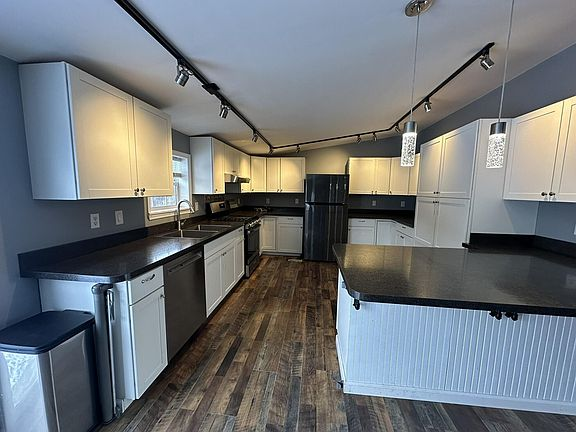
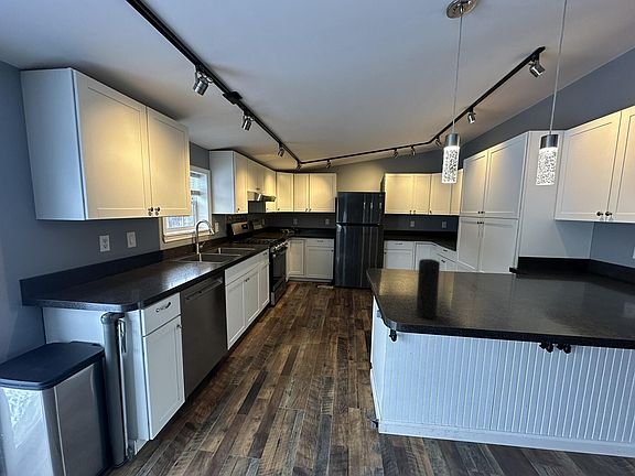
+ speaker [416,258,441,320]
